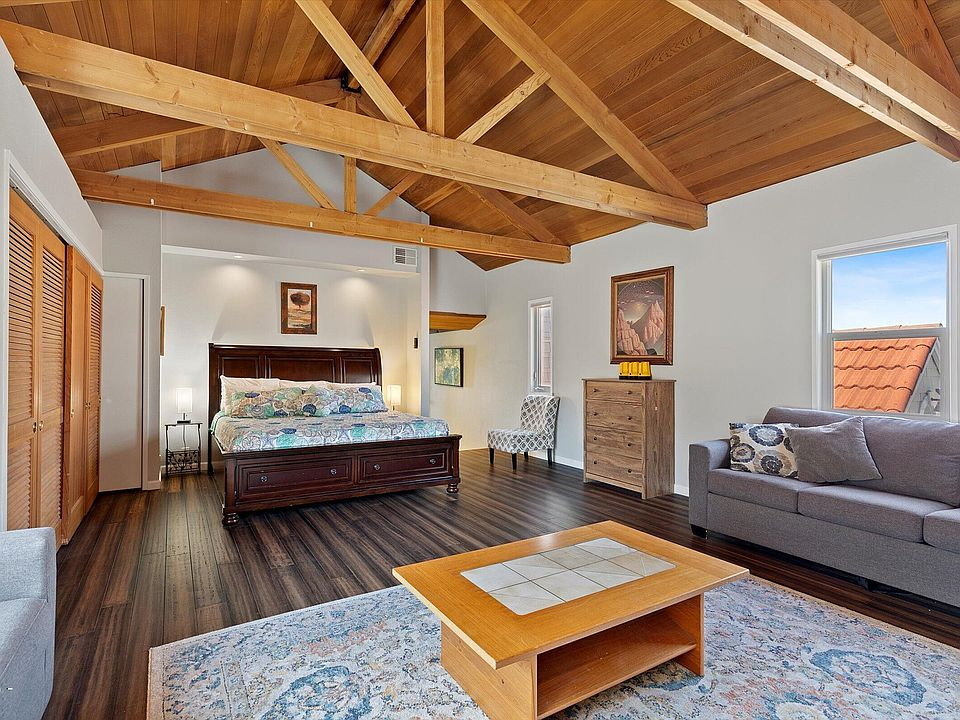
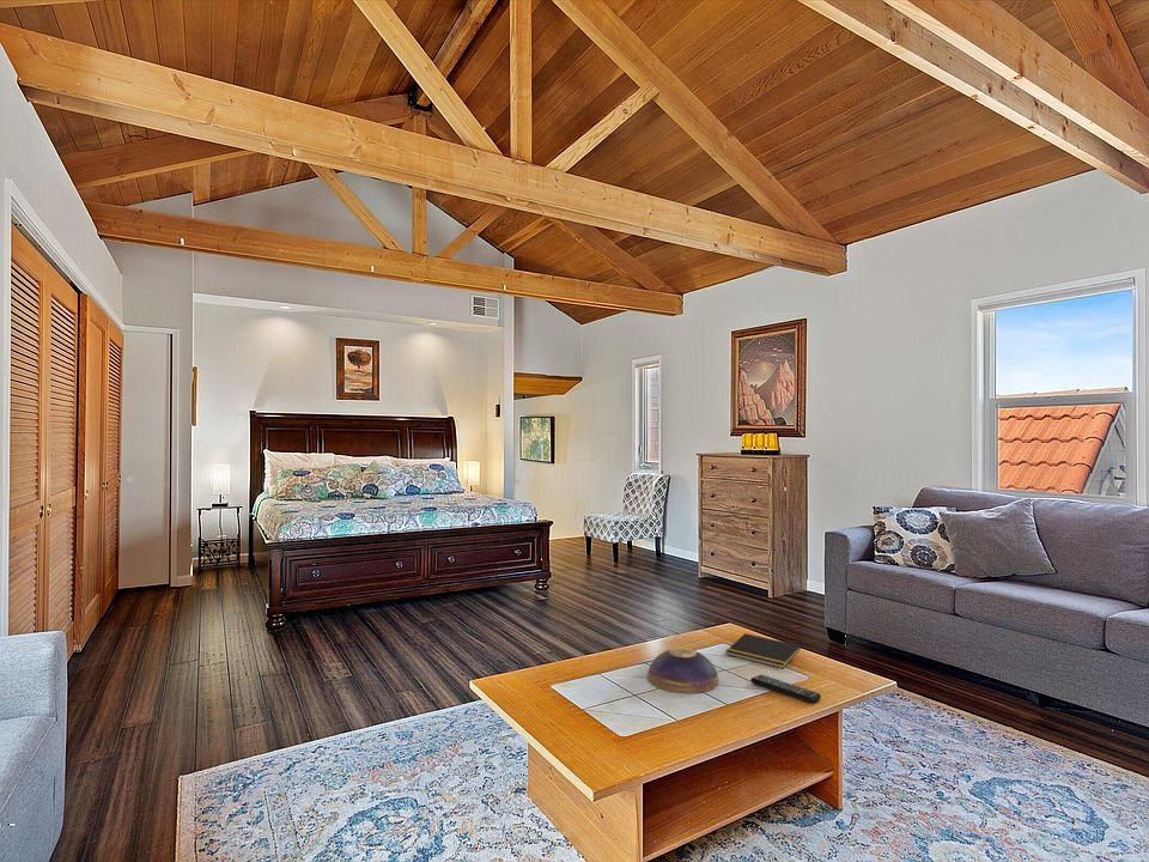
+ remote control [749,673,822,704]
+ notepad [725,632,802,669]
+ decorative bowl [646,646,719,694]
